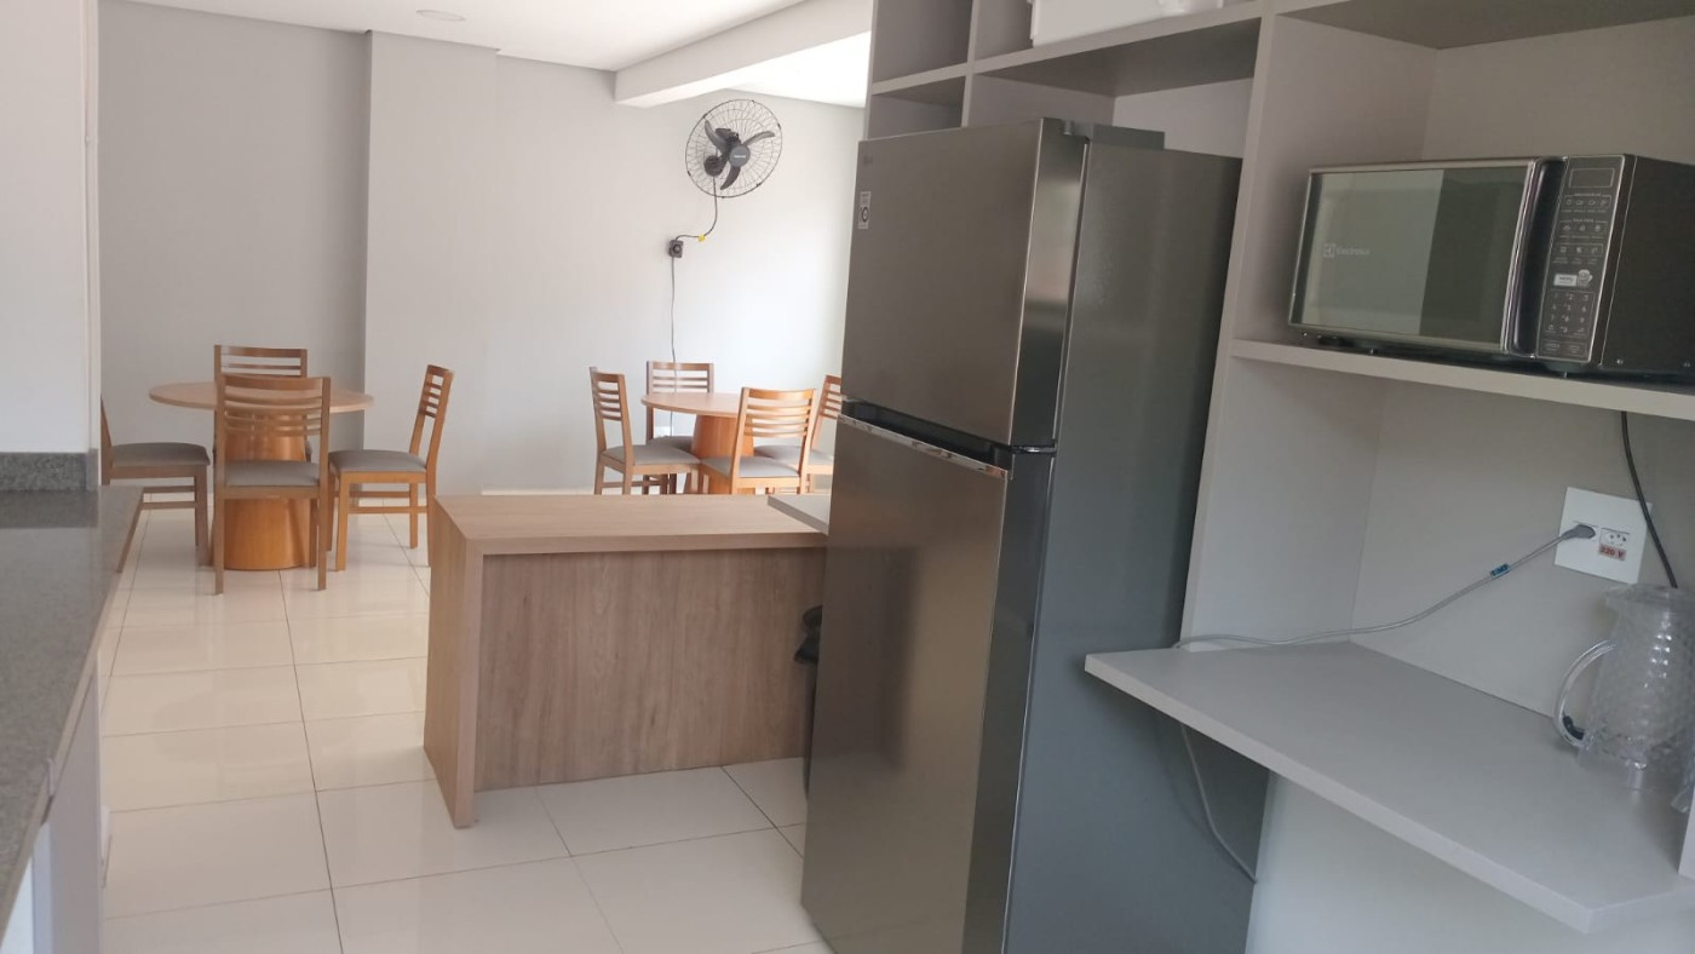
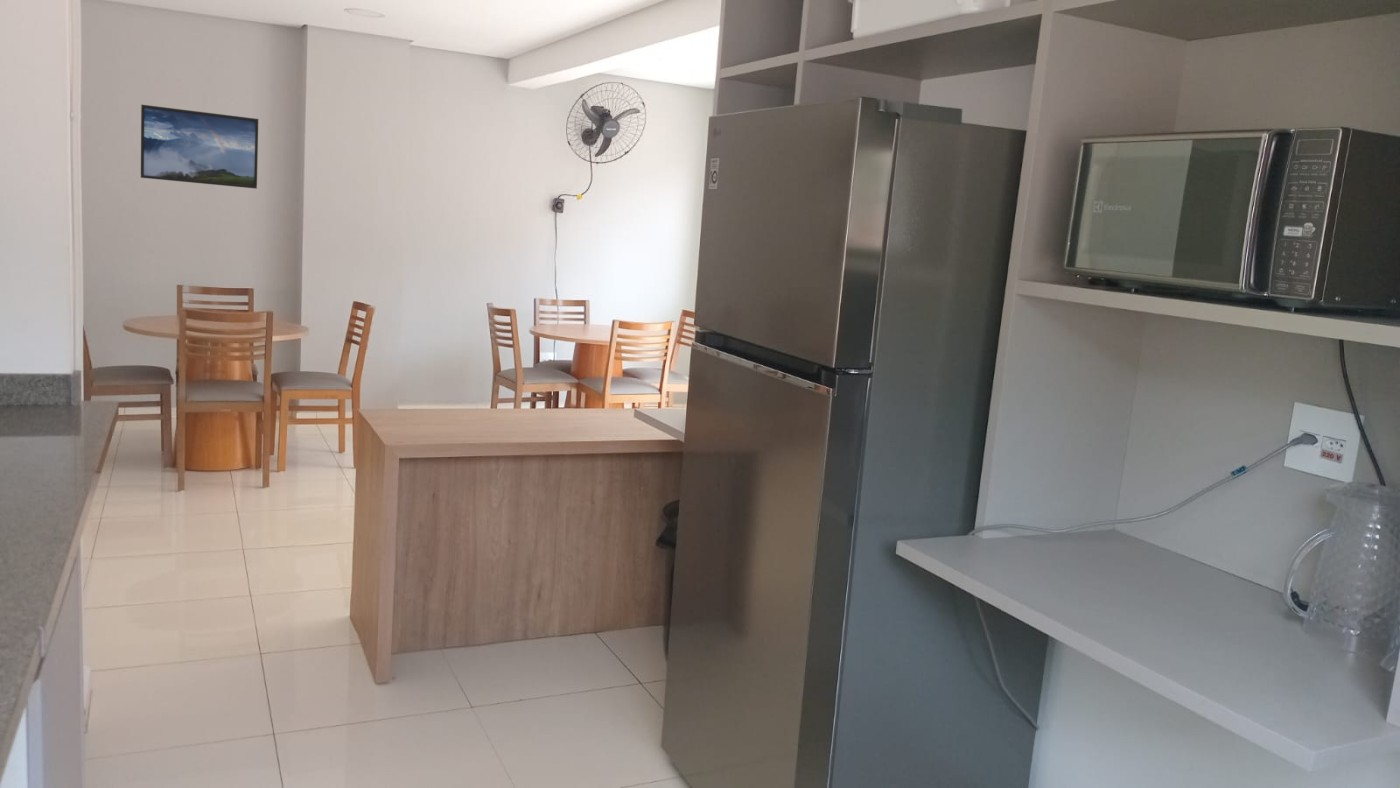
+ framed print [140,104,260,190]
